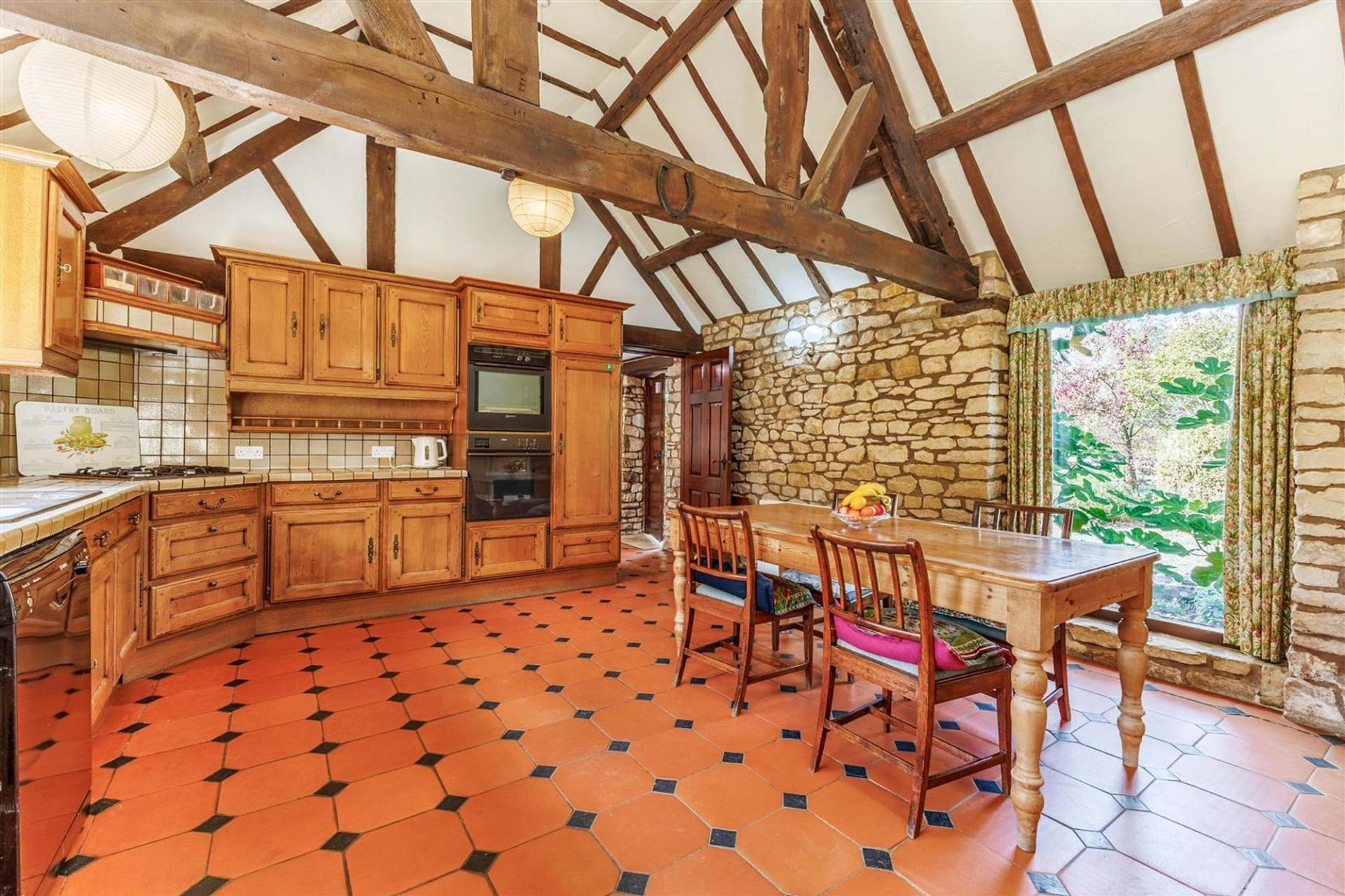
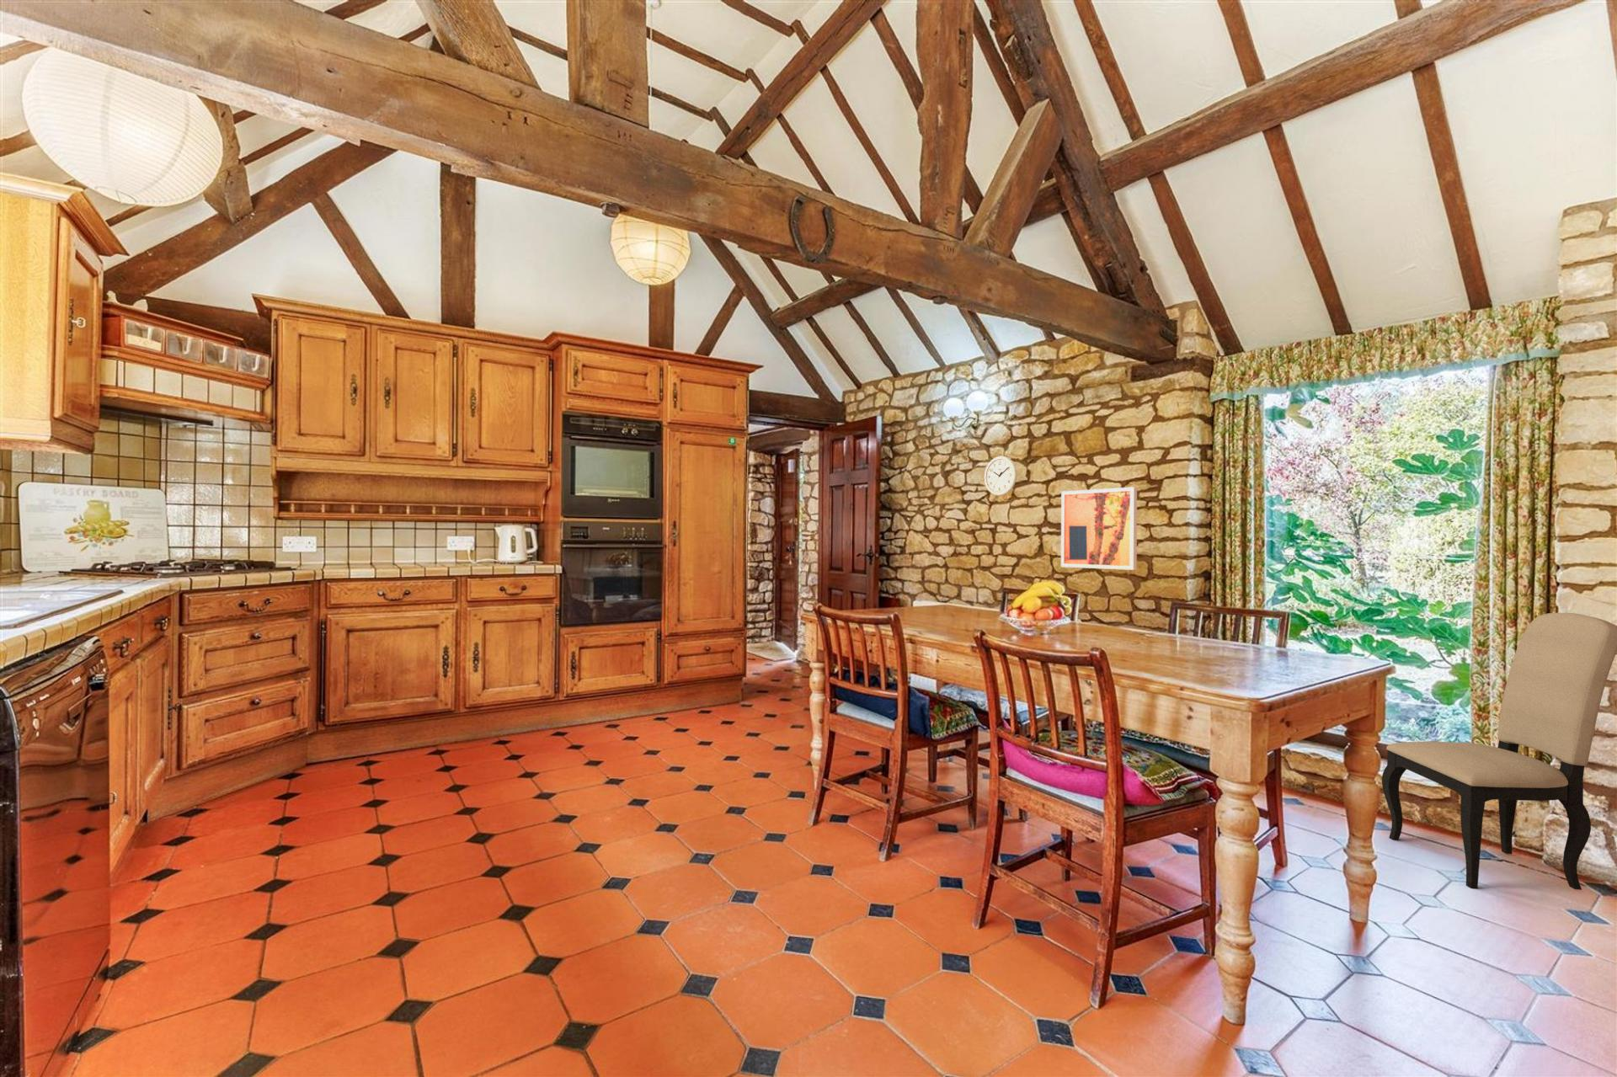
+ wall art [1060,486,1137,571]
+ dining chair [1381,612,1617,891]
+ wall clock [983,454,1017,496]
